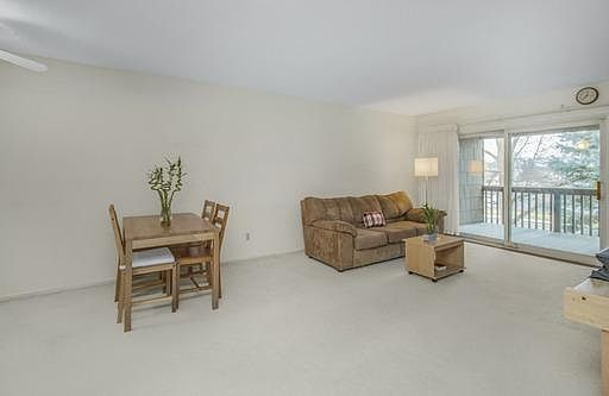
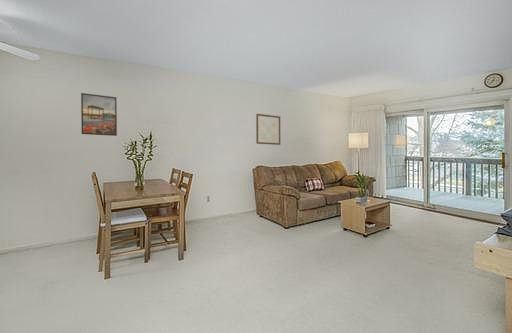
+ wall art [255,113,281,146]
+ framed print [80,92,118,137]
